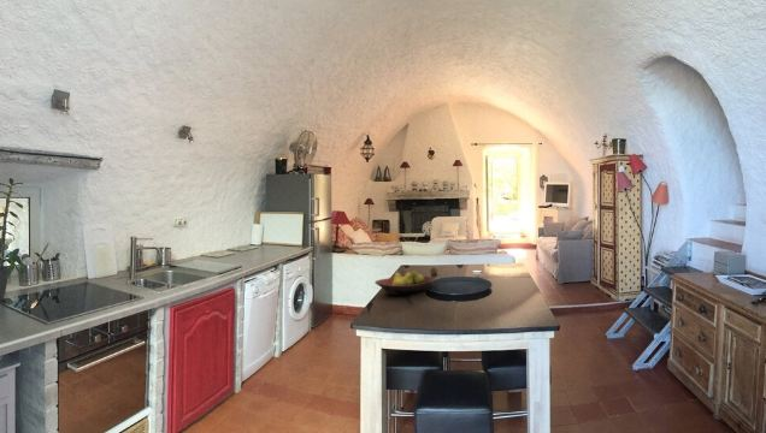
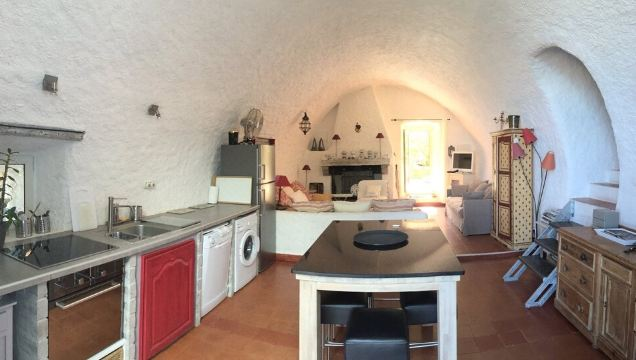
- fruit bowl [373,269,438,296]
